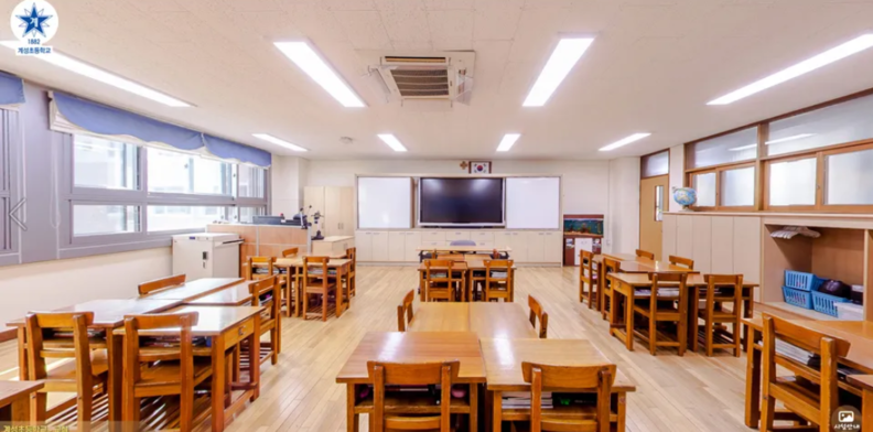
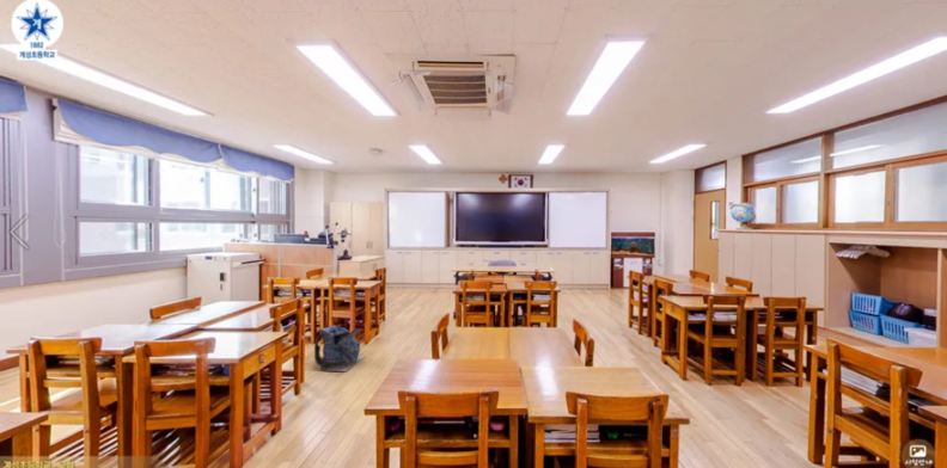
+ backpack [313,325,366,372]
